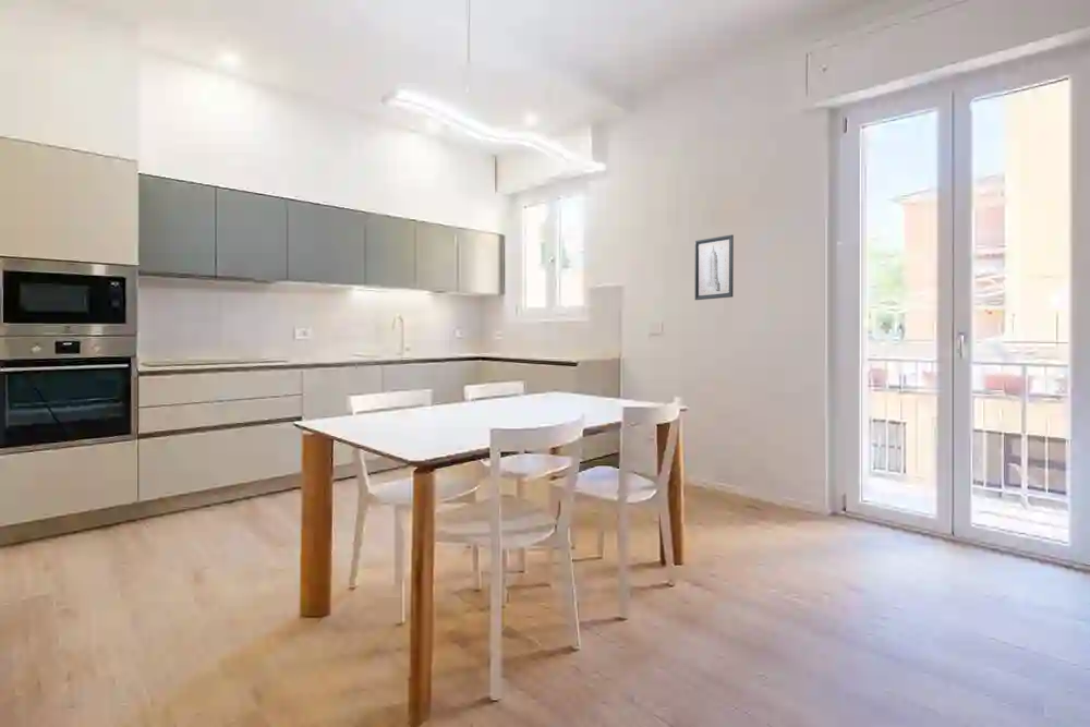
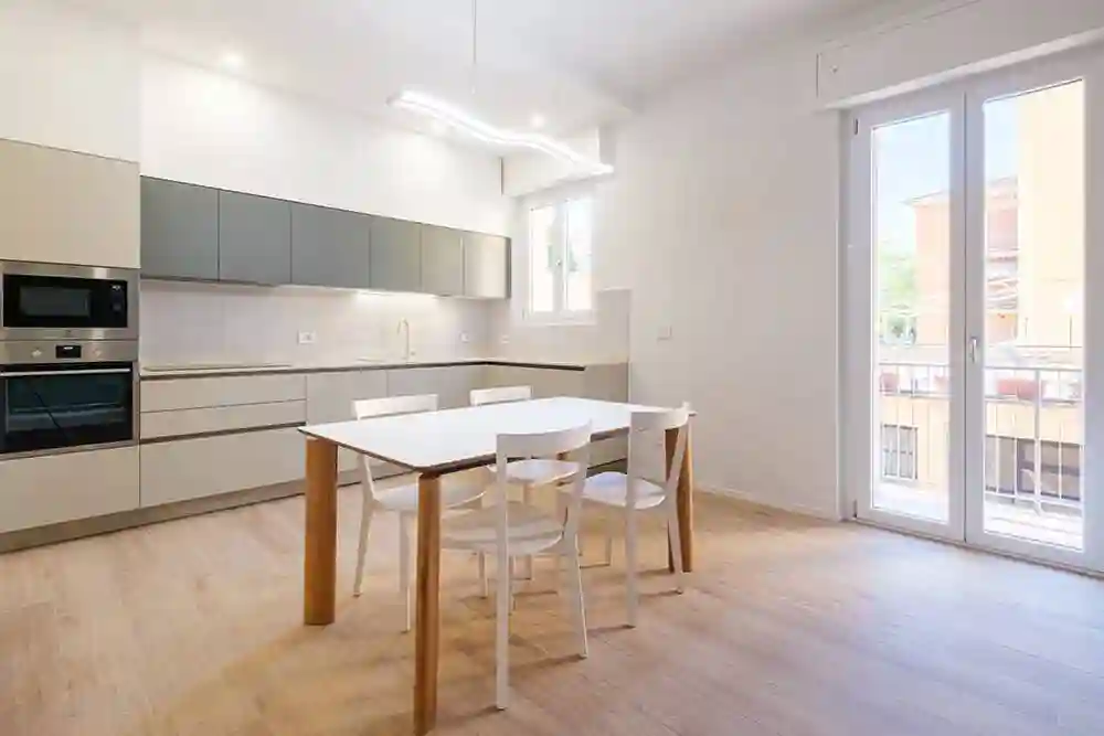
- wall art [693,234,735,301]
